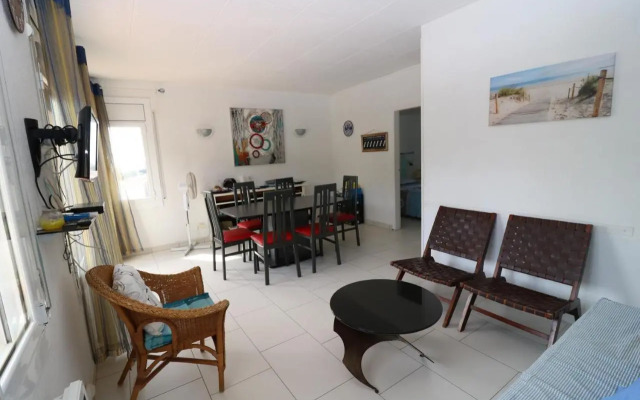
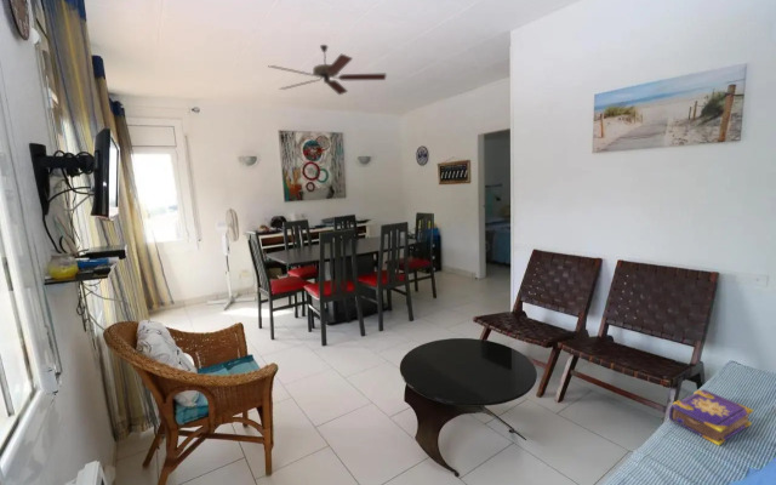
+ ceiling fan [268,44,388,96]
+ book [668,388,755,446]
